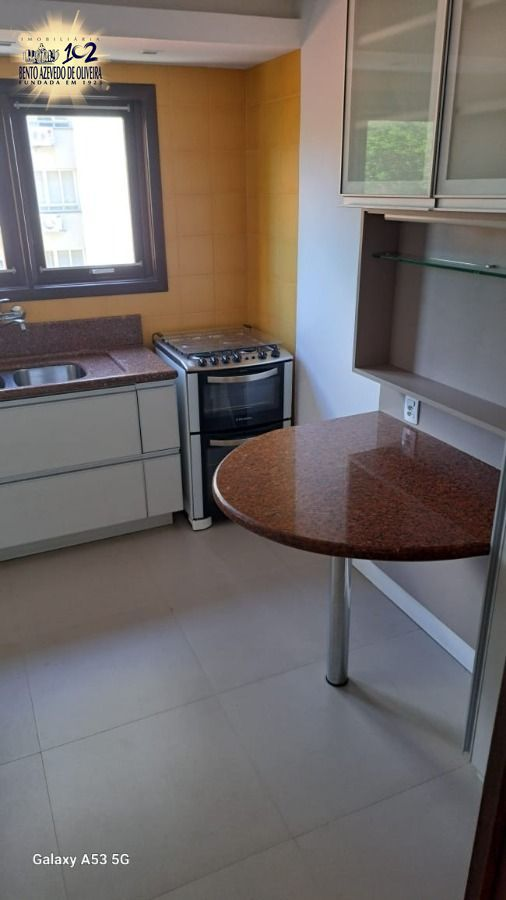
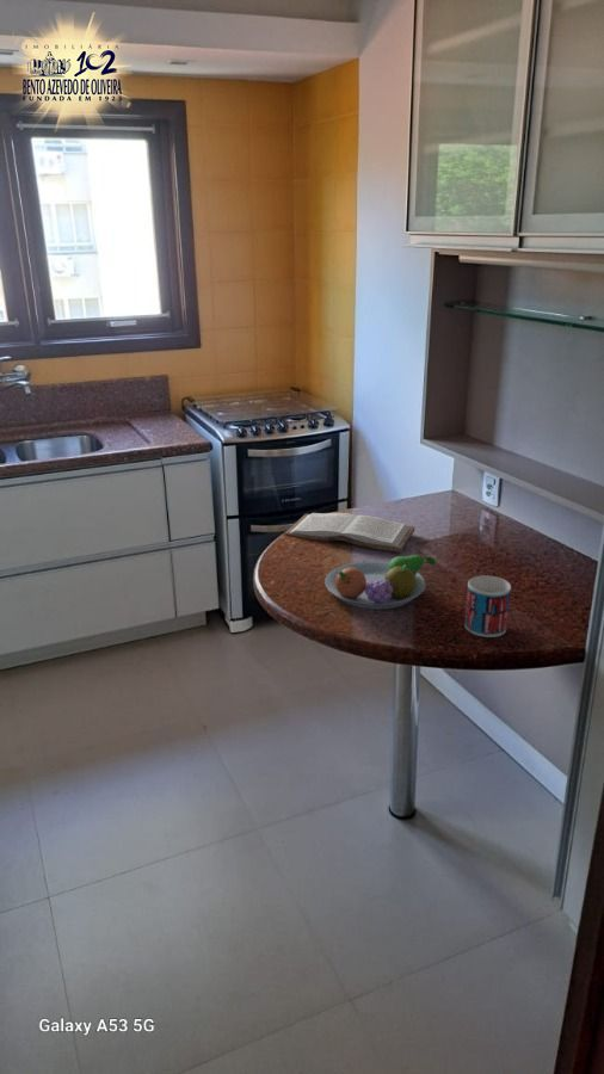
+ book [284,512,415,554]
+ fruit bowl [323,554,437,611]
+ mug [463,574,512,638]
